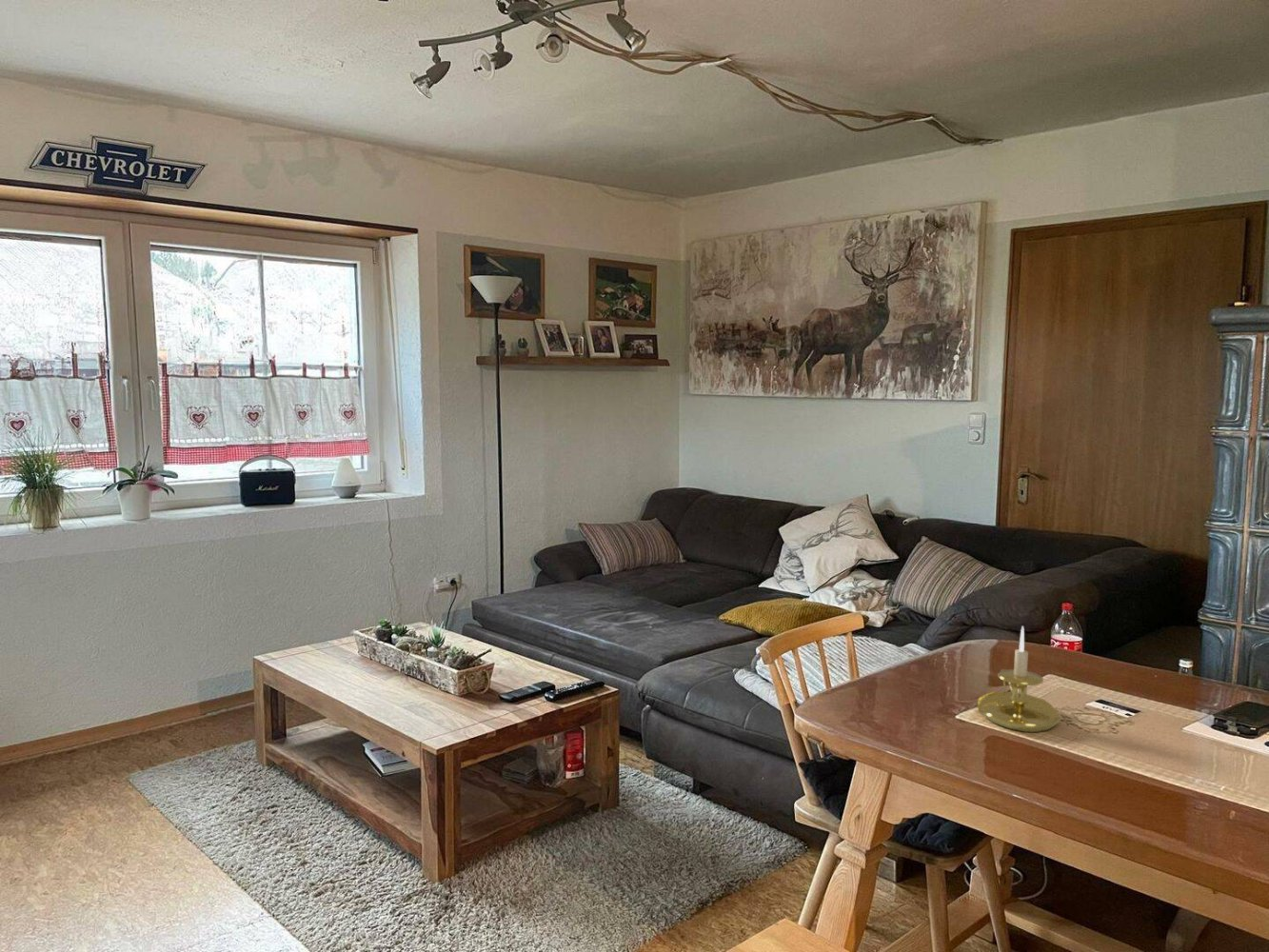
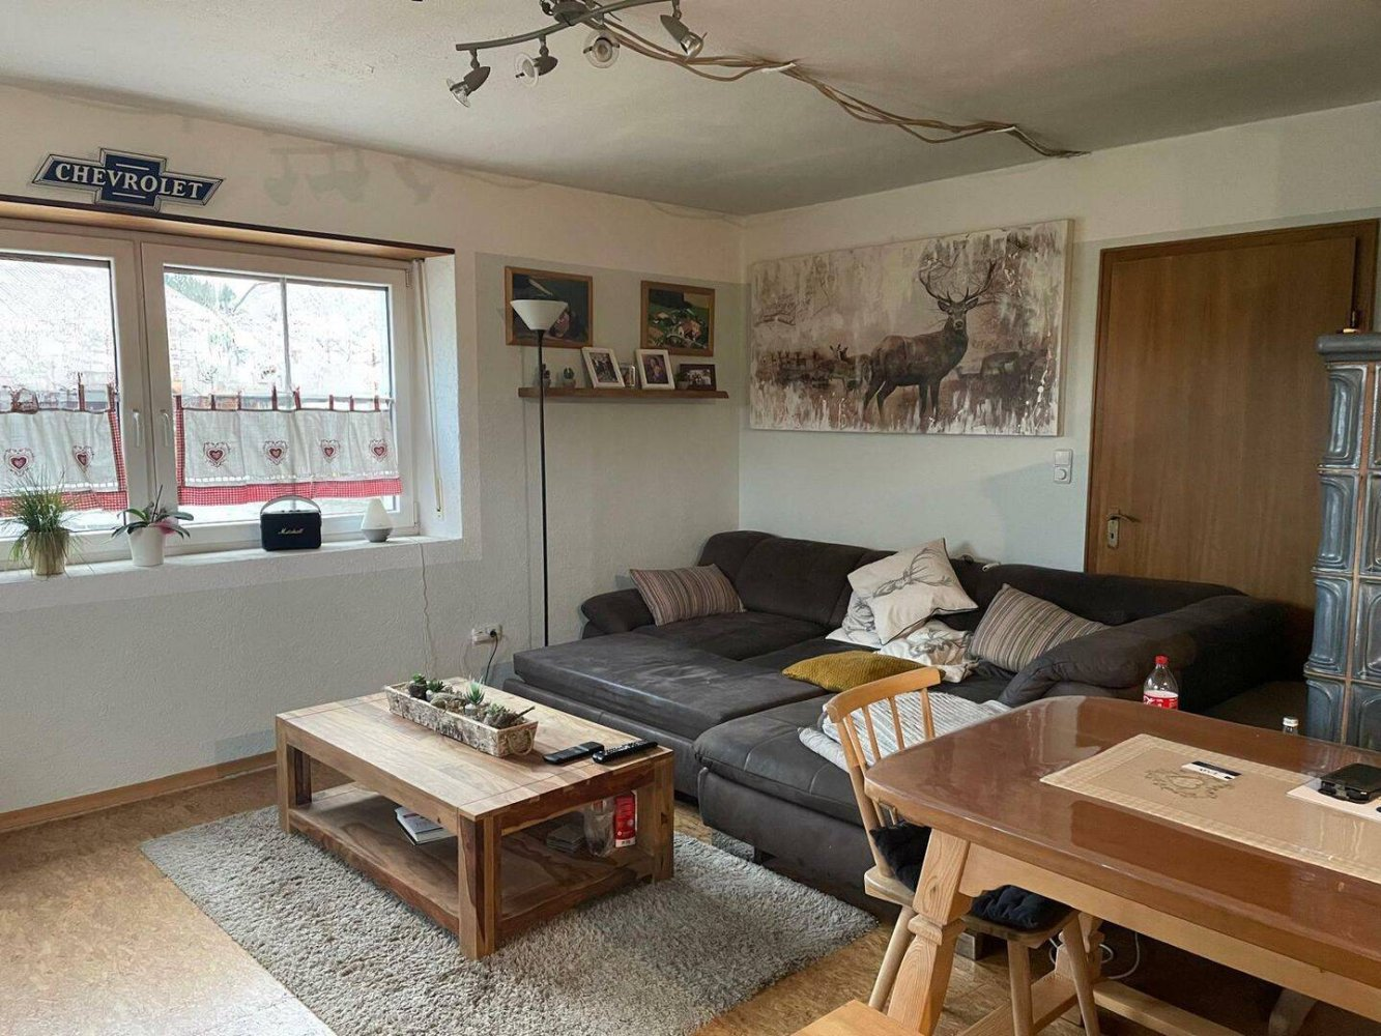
- candle holder [976,625,1063,733]
